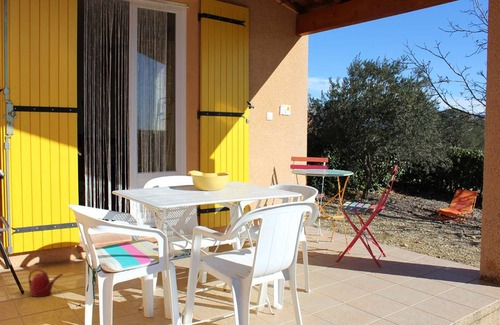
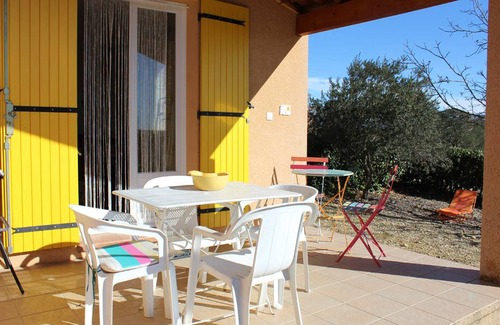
- watering can [28,268,64,298]
